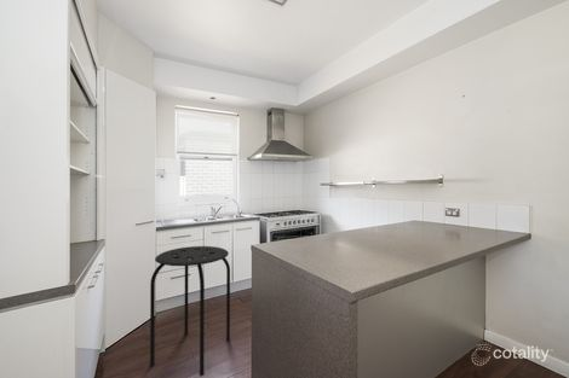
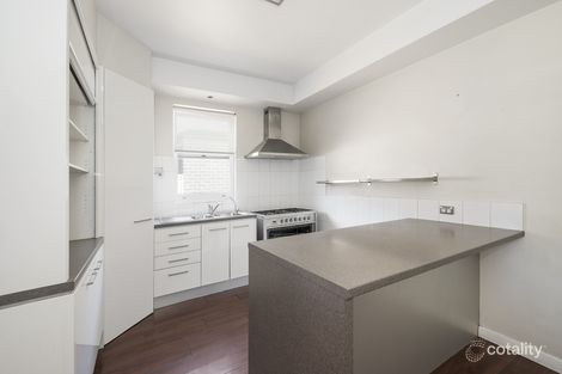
- stool [149,245,231,377]
